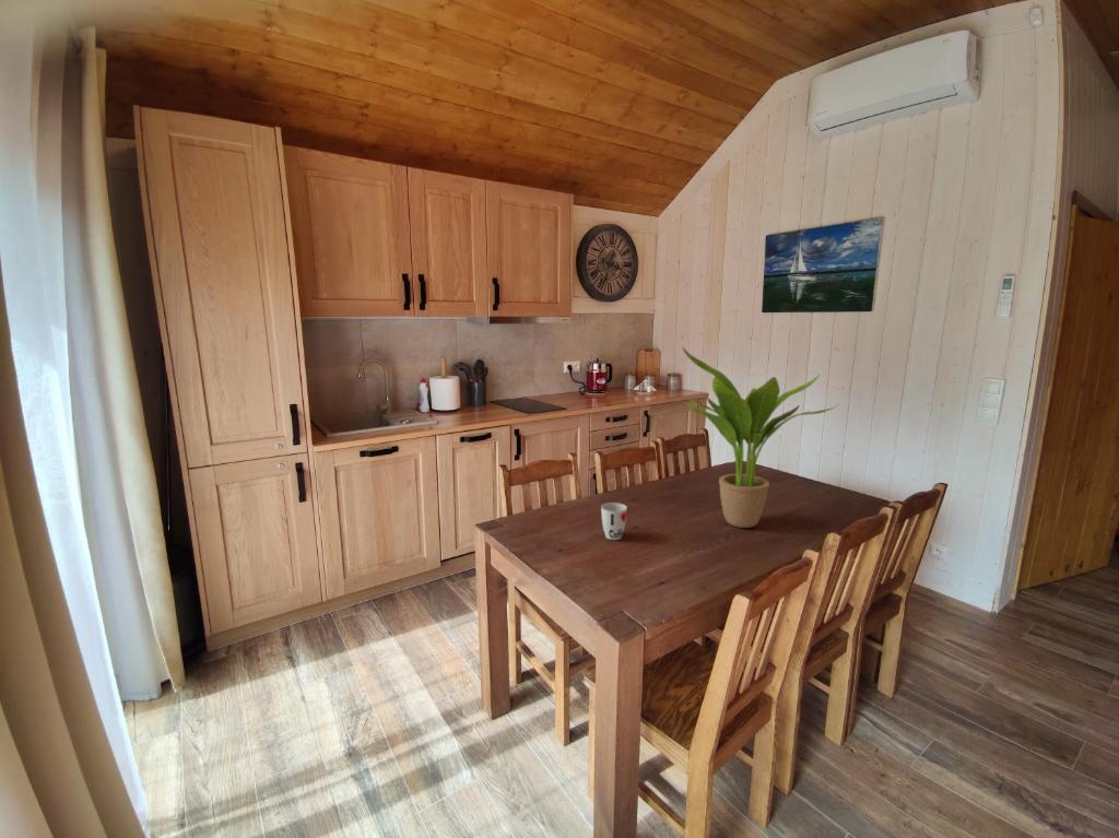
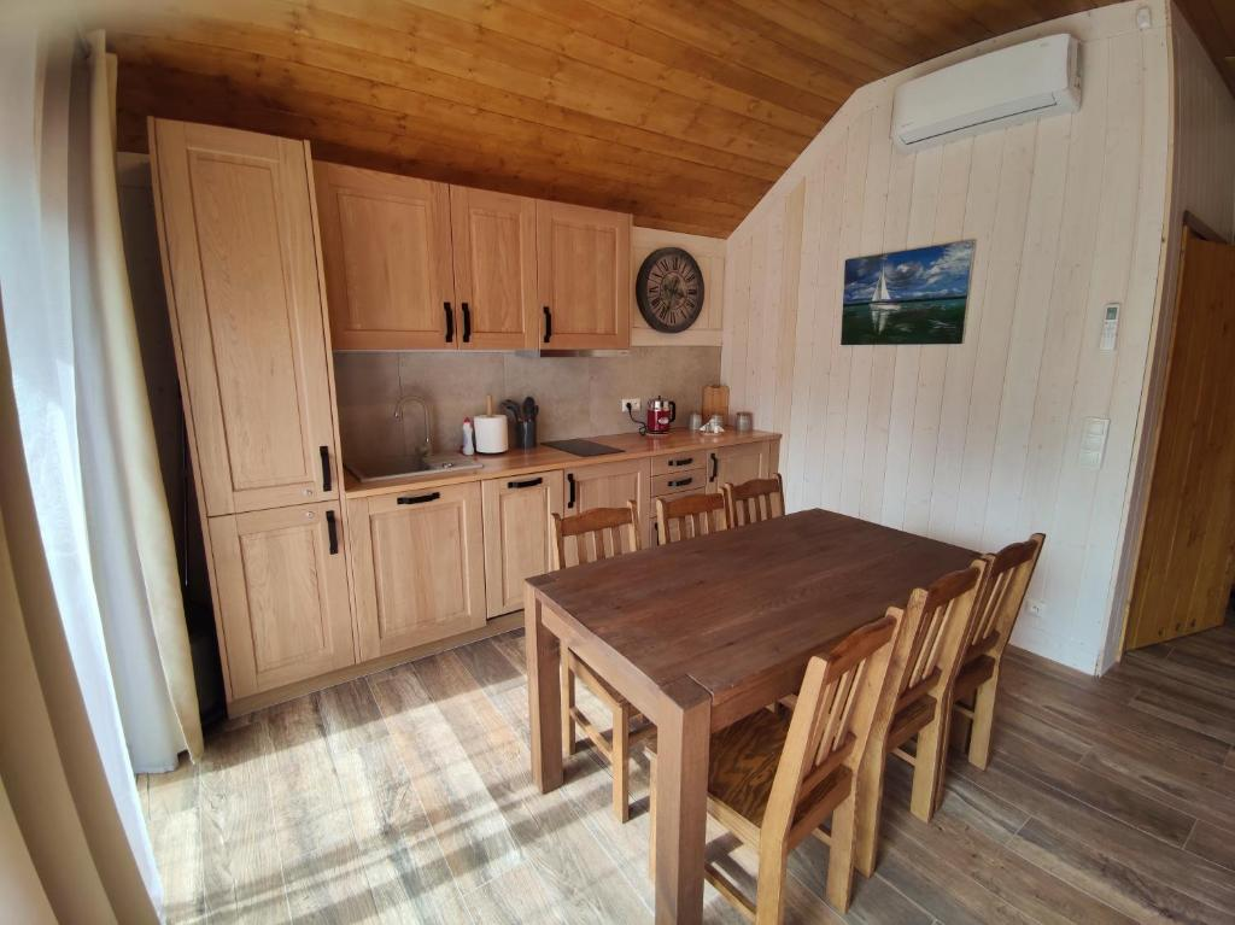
- potted plant [681,345,840,529]
- cup [600,501,628,541]
